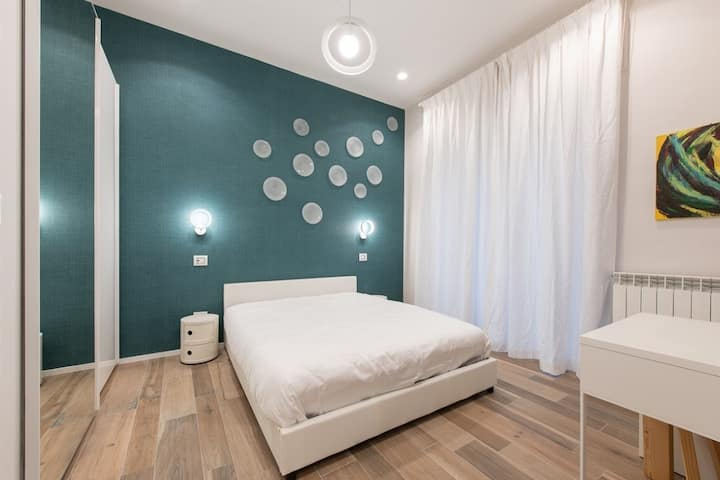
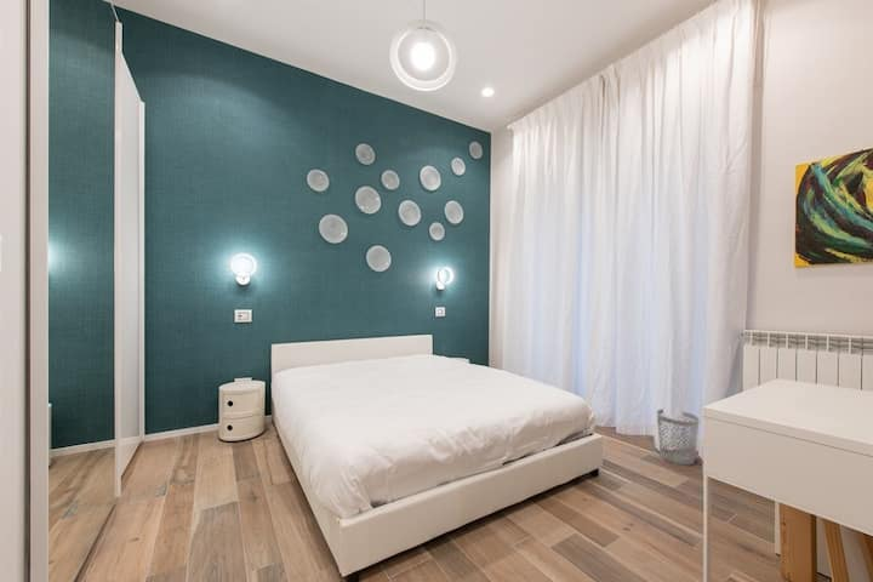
+ wastebasket [656,407,701,466]
